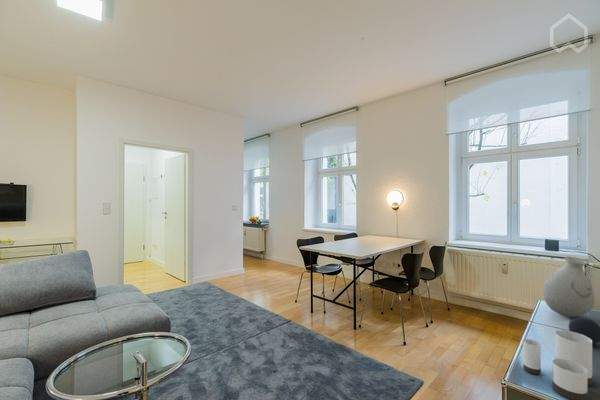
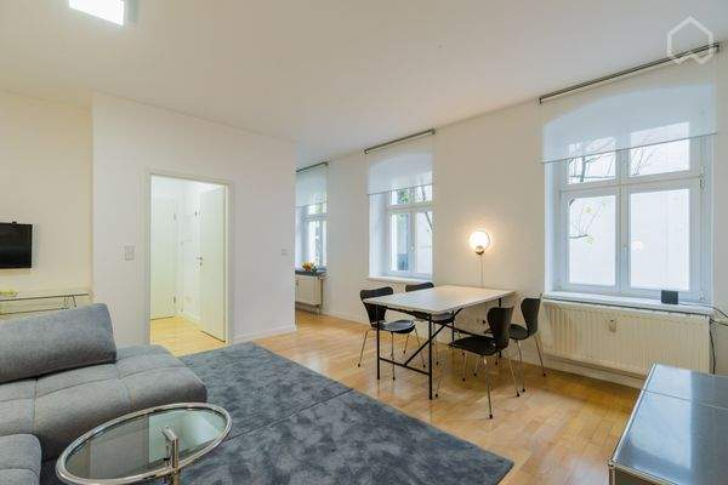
- decorative ball [568,317,600,345]
- candle [522,329,594,400]
- vase [542,256,595,318]
